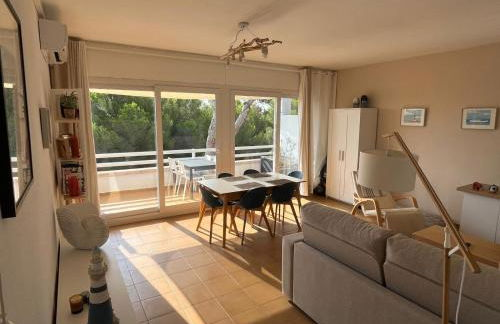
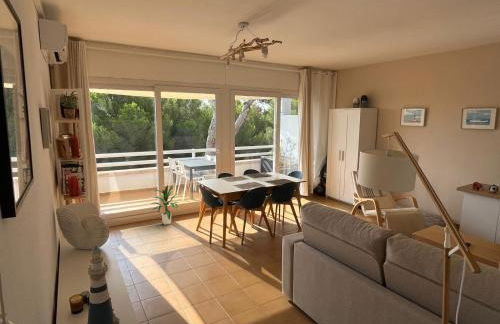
+ indoor plant [150,184,181,226]
